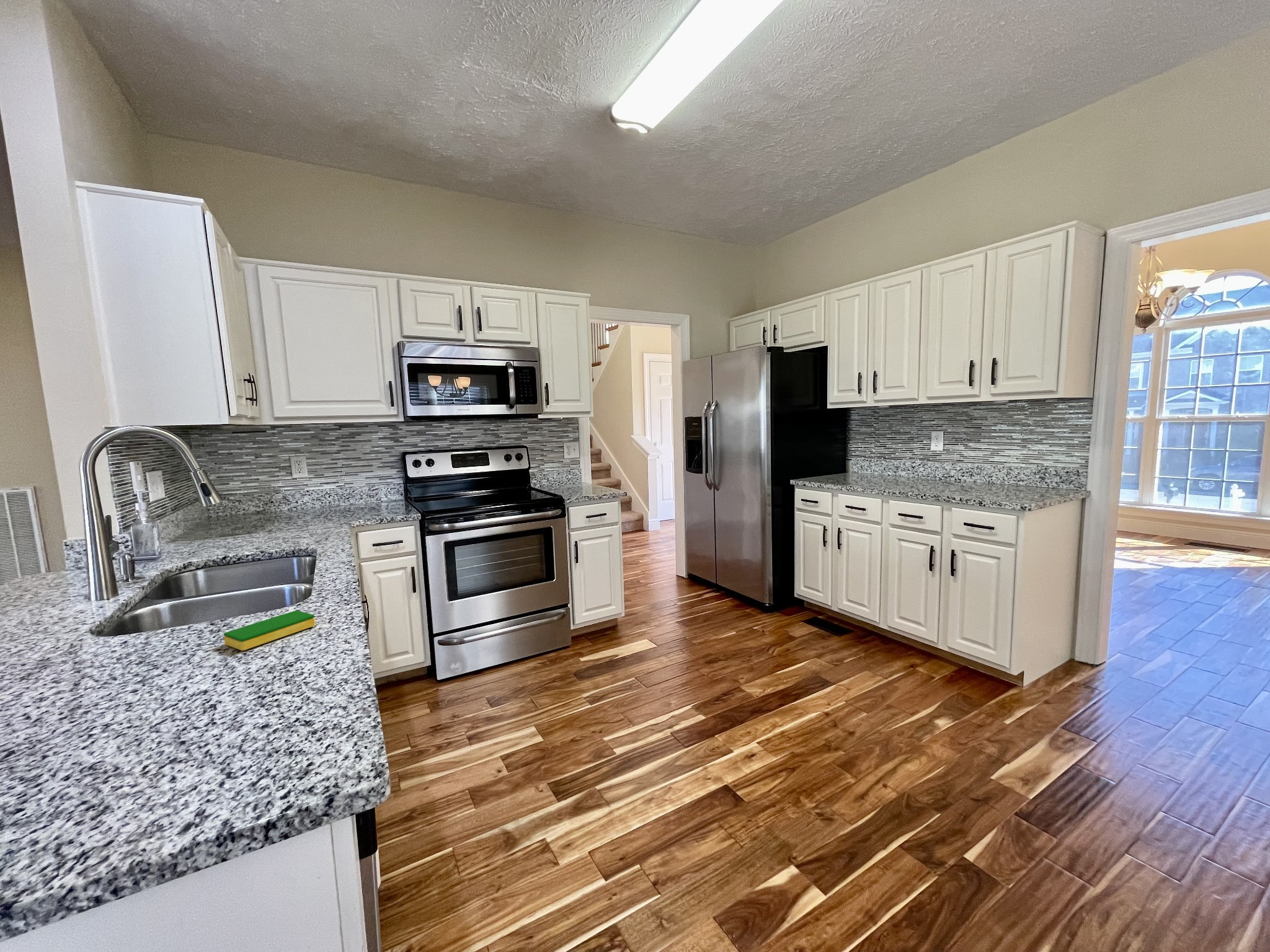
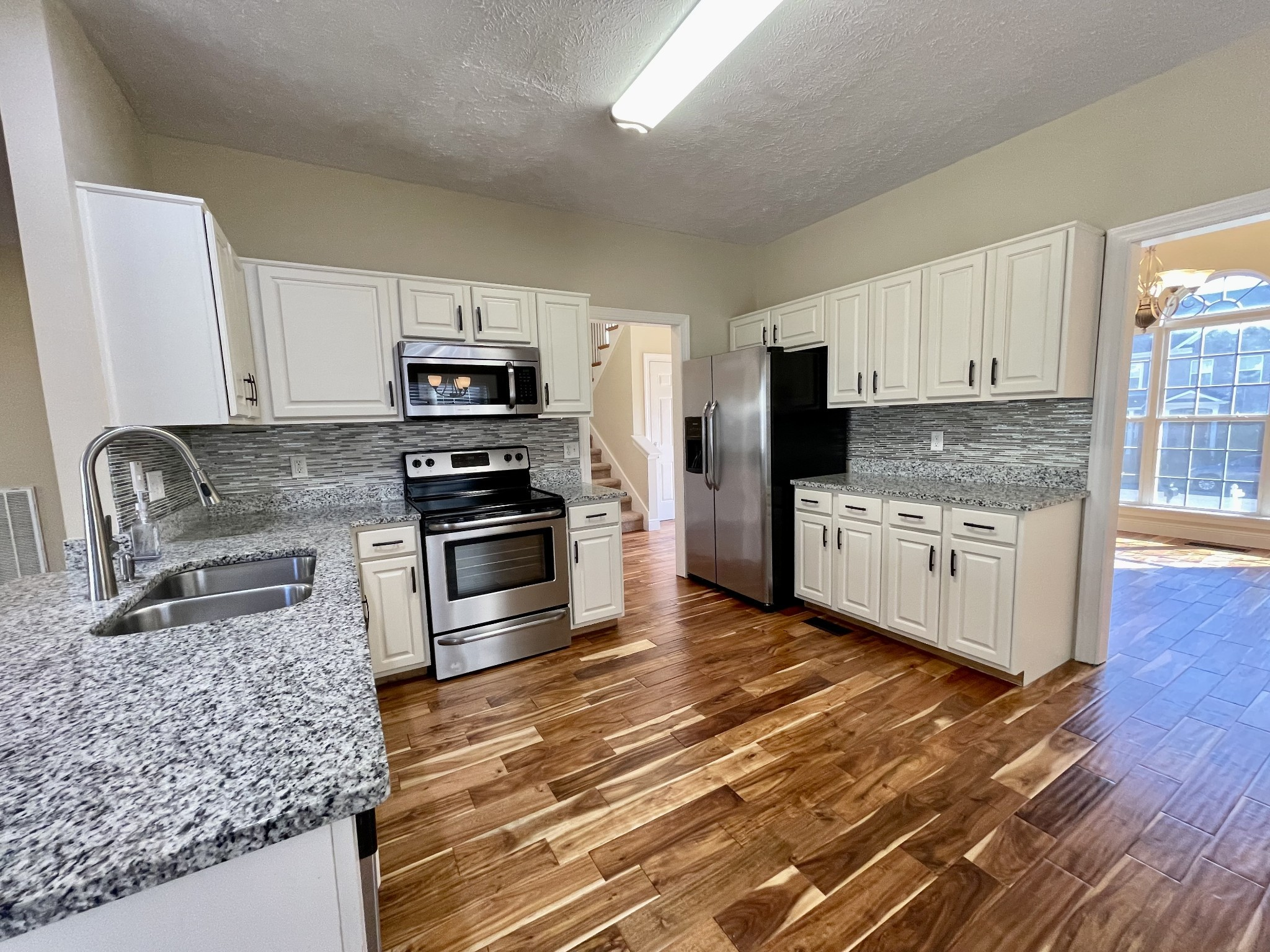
- dish sponge [223,610,316,651]
